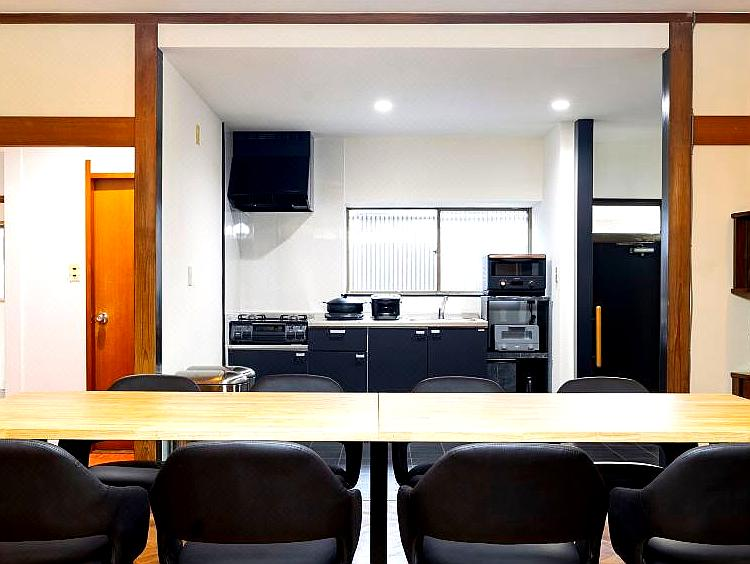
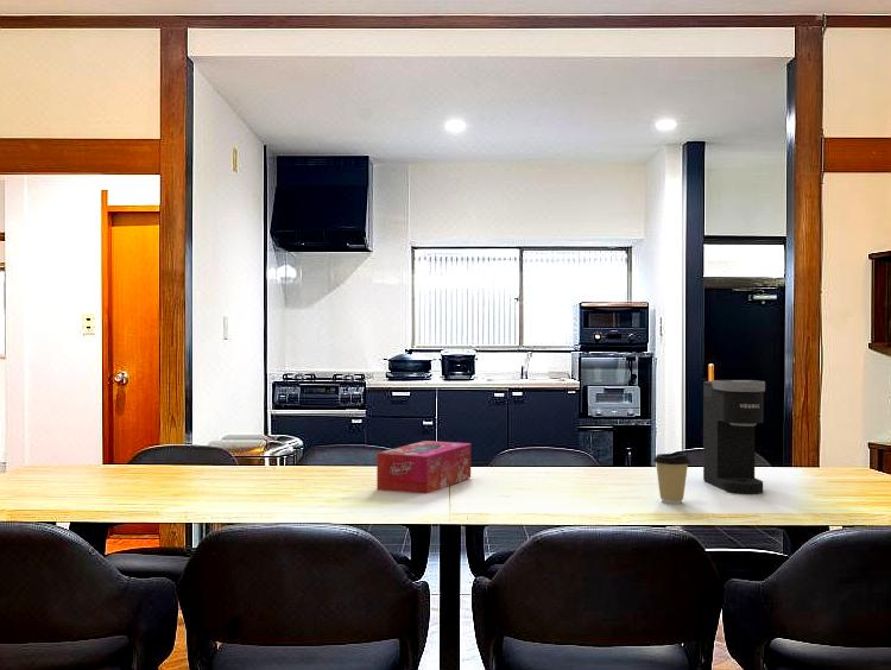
+ coffee cup [652,451,691,505]
+ tissue box [375,440,472,494]
+ coffee maker [702,379,766,495]
